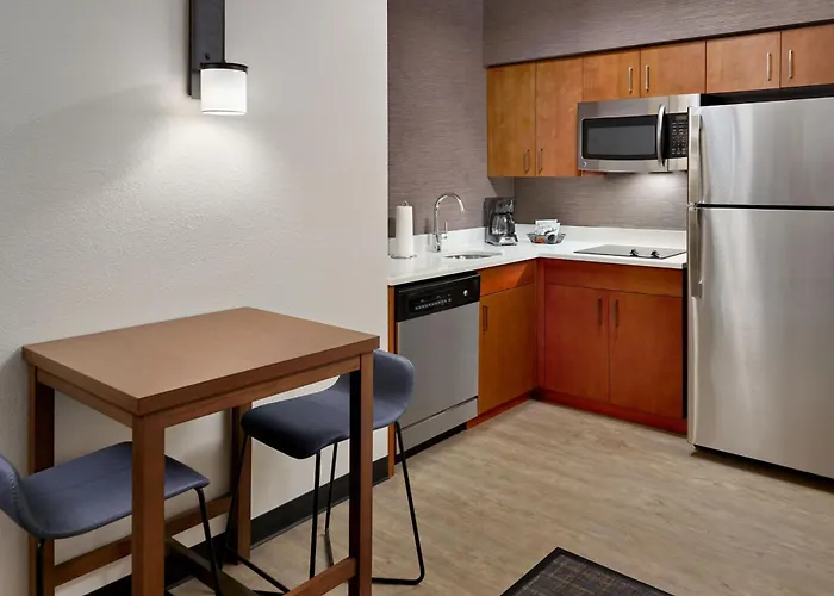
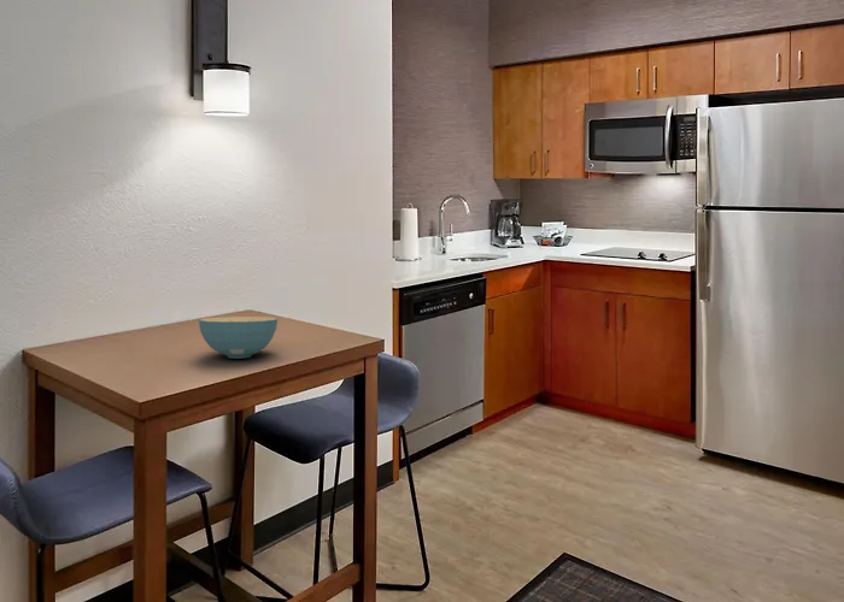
+ cereal bowl [198,315,279,360]
